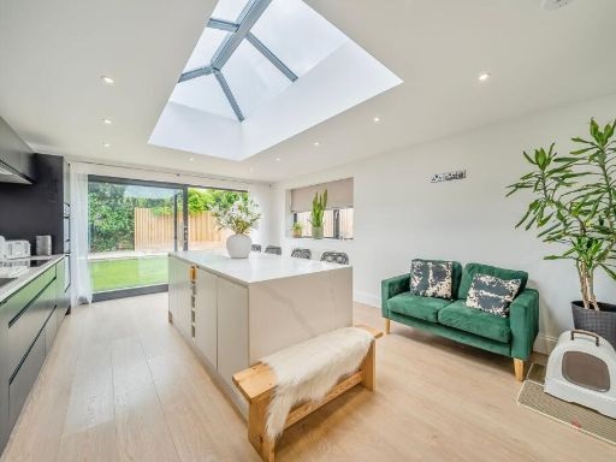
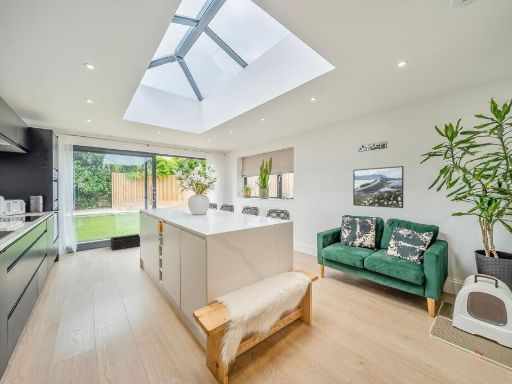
+ basket [110,233,141,251]
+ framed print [352,165,405,209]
